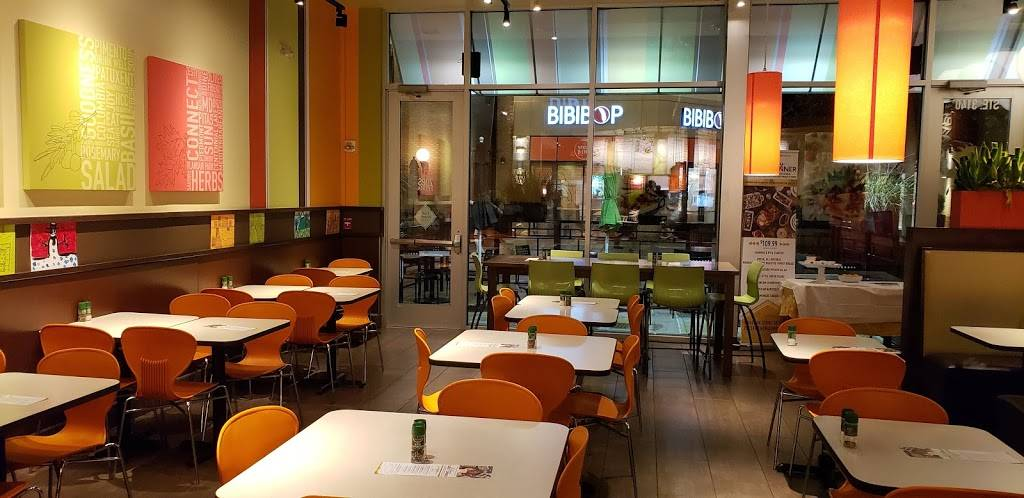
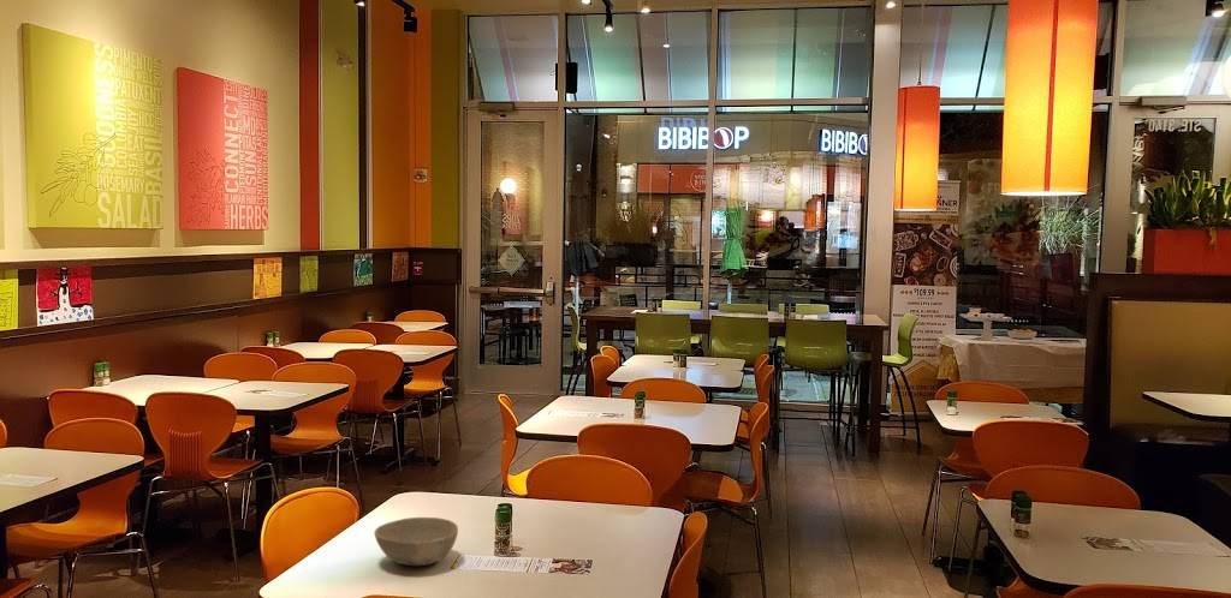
+ bowl [373,516,459,567]
